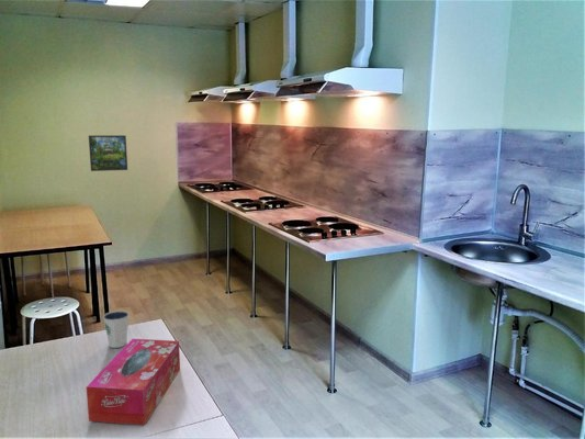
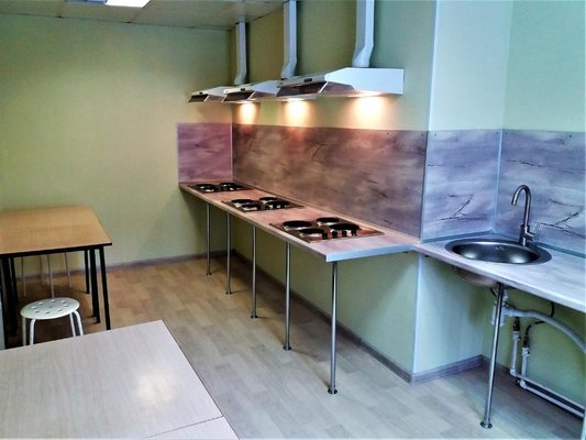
- tissue box [86,338,181,426]
- dixie cup [102,309,131,349]
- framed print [88,134,128,172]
